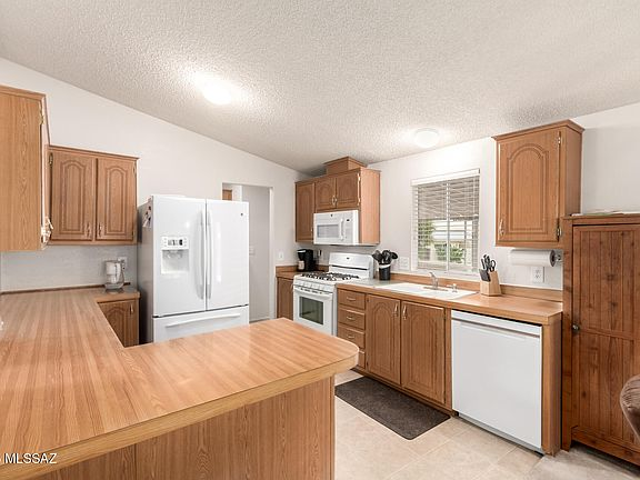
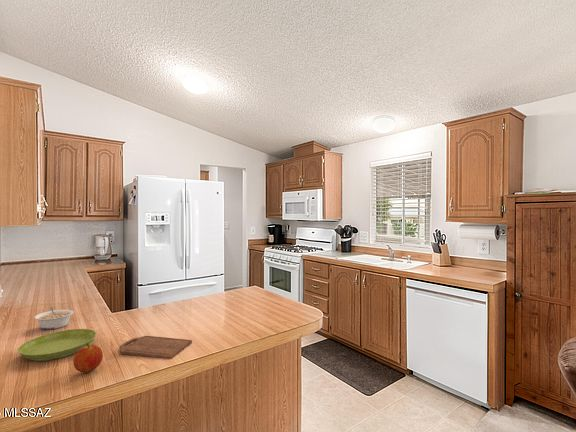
+ legume [33,306,75,330]
+ fruit [72,343,104,374]
+ saucer [17,328,97,362]
+ cutting board [119,335,193,360]
